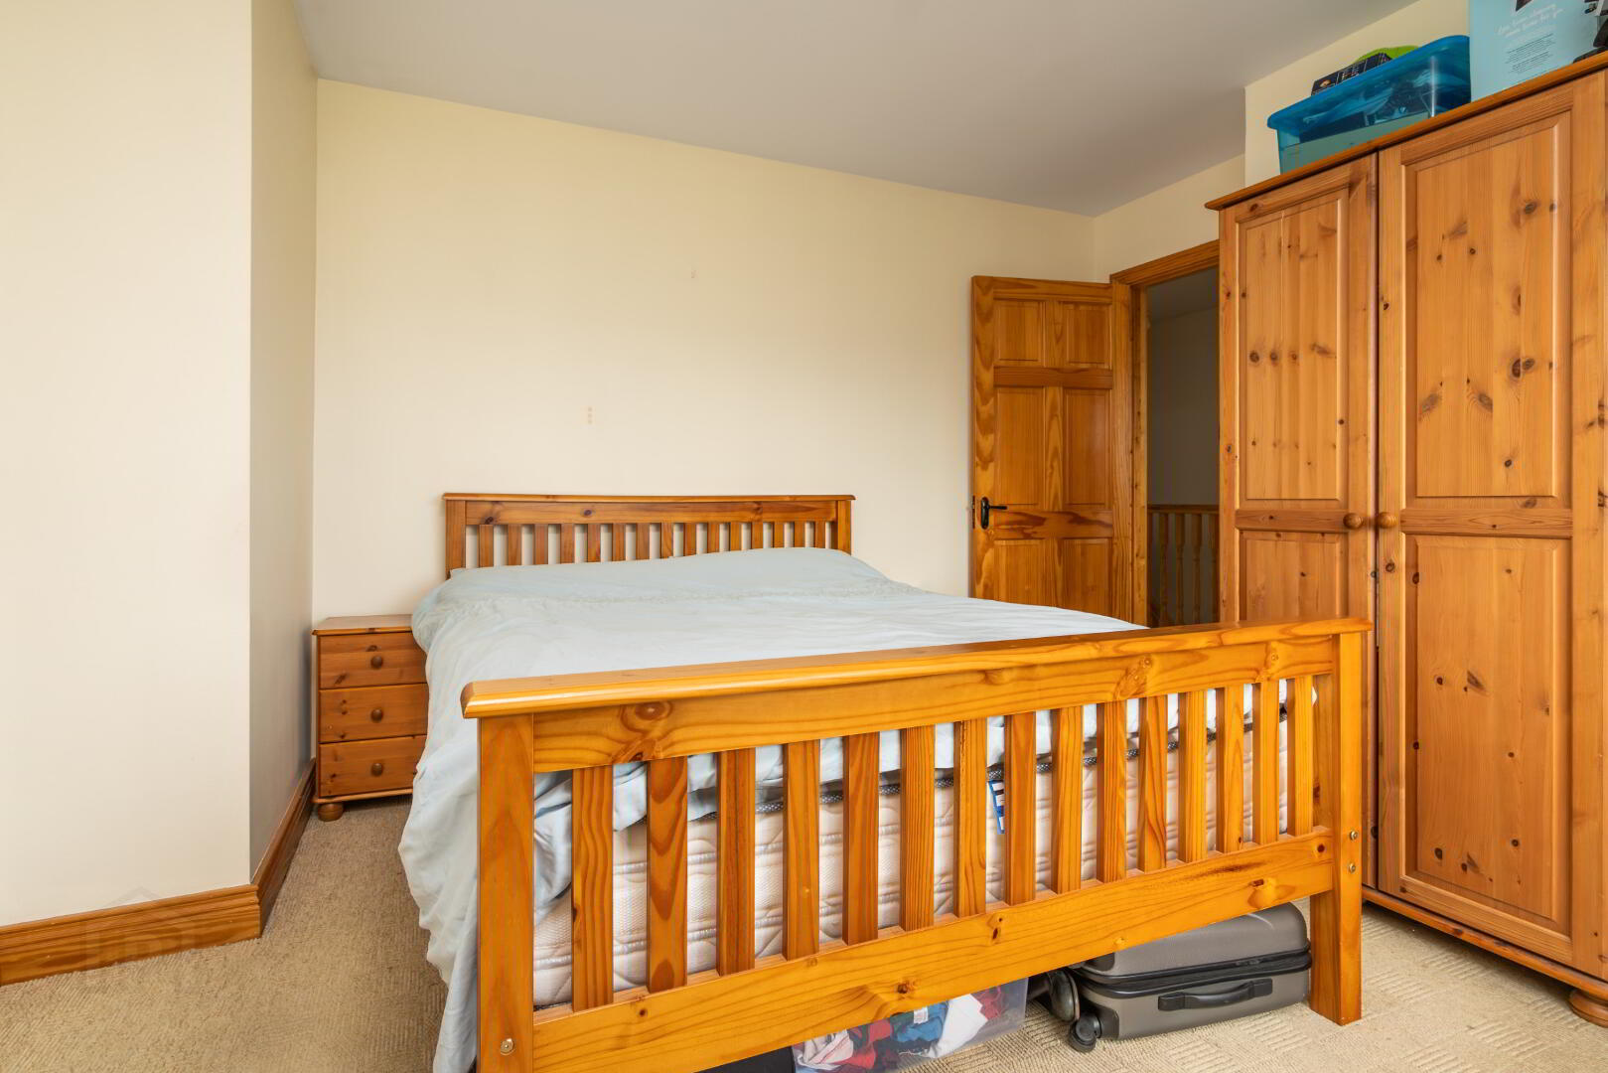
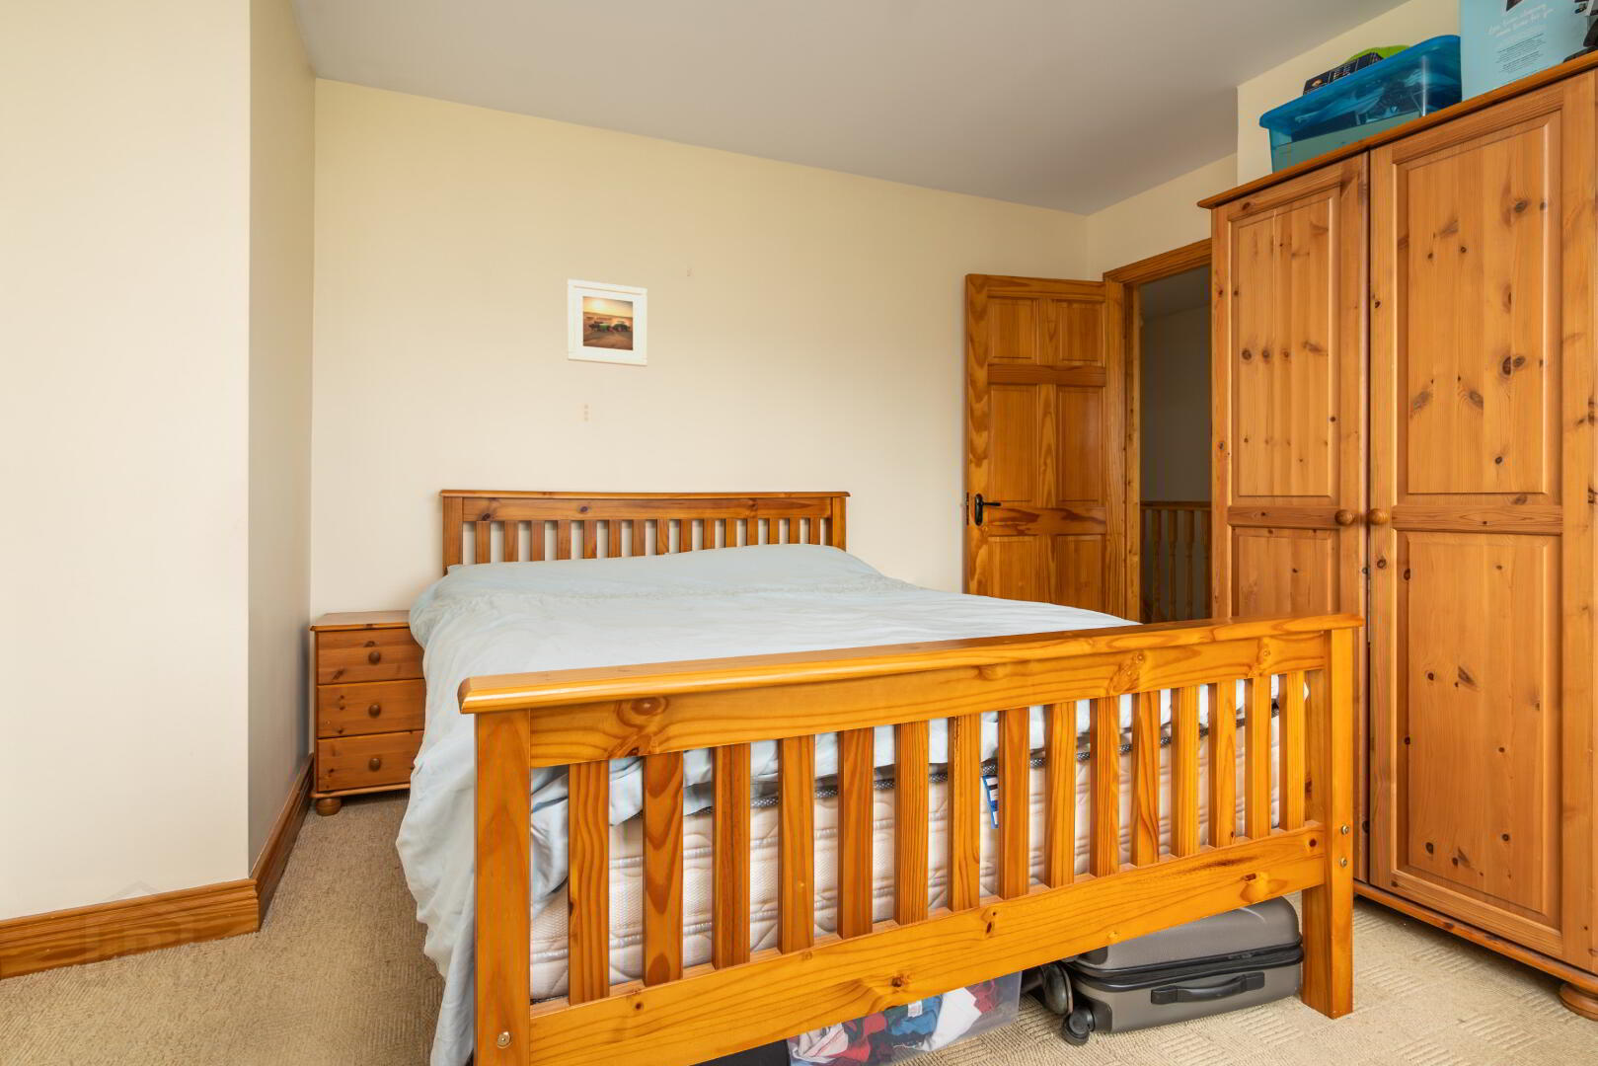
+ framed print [566,278,648,368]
